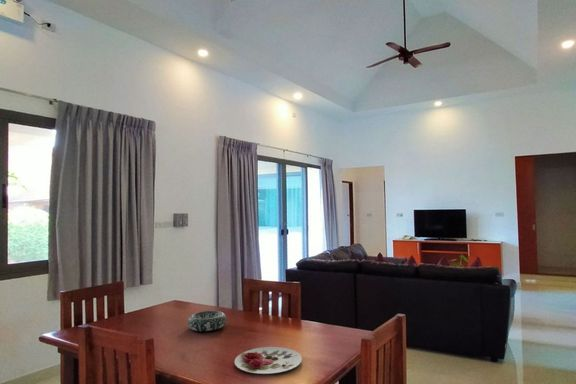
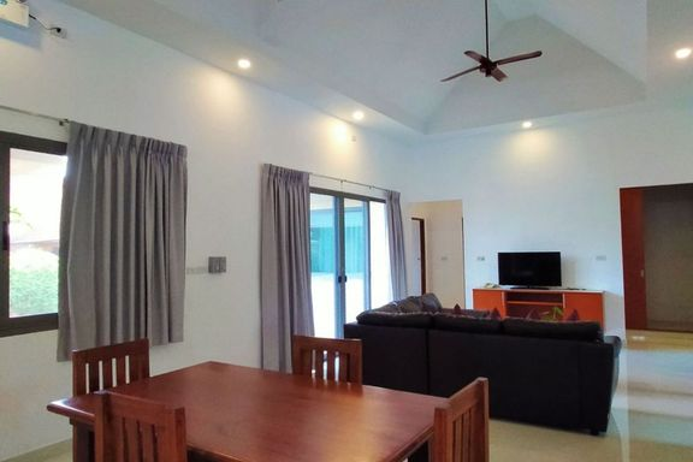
- decorative bowl [187,310,228,332]
- plate [234,346,303,375]
